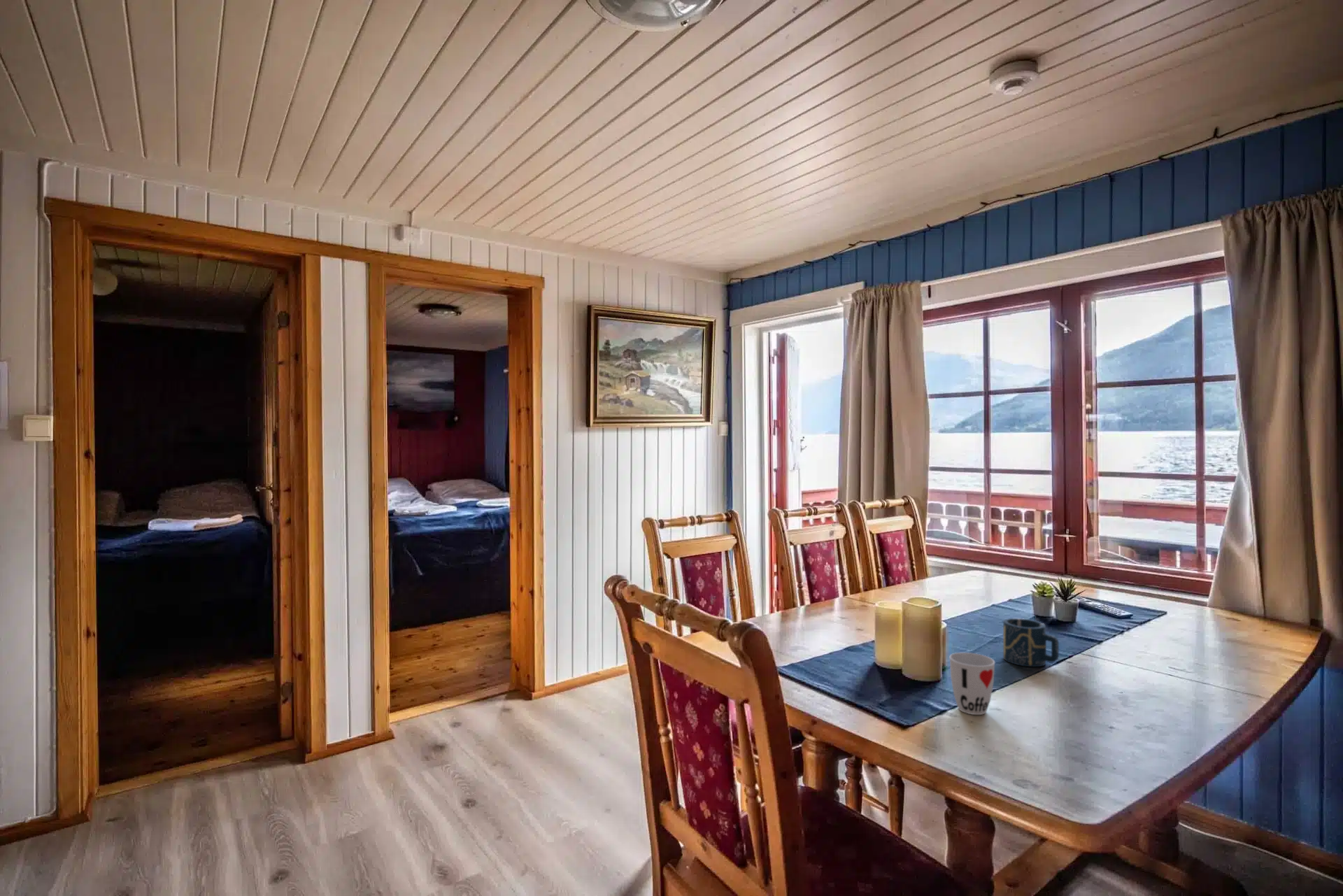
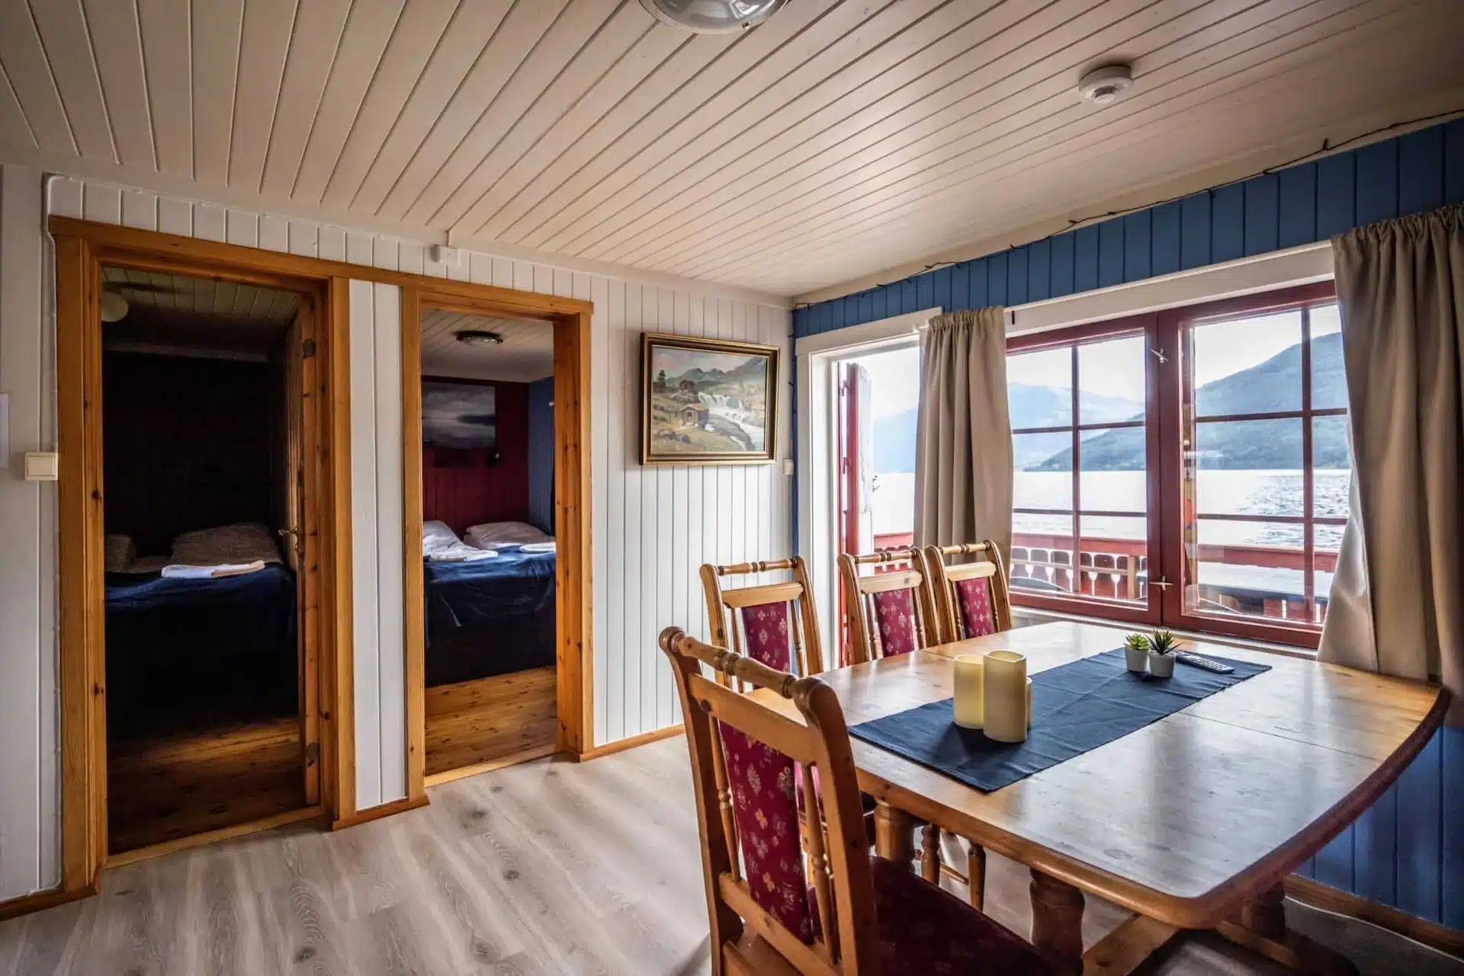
- cup [1002,618,1060,667]
- cup [948,652,995,716]
